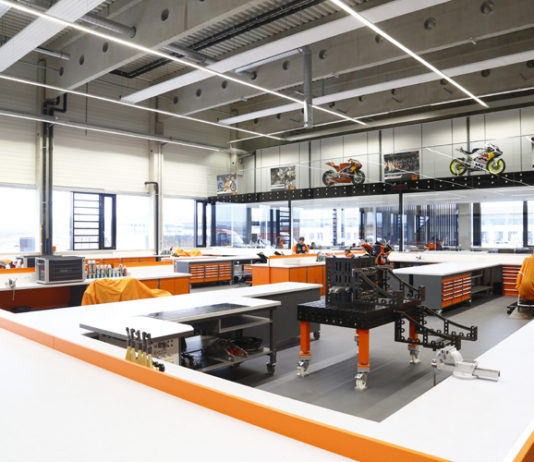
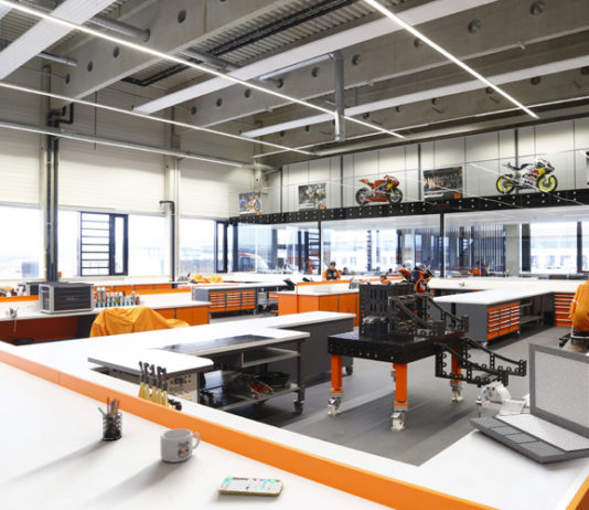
+ smartphone [217,475,283,497]
+ mug [160,427,201,464]
+ laptop [468,342,589,465]
+ pen holder [97,396,124,442]
